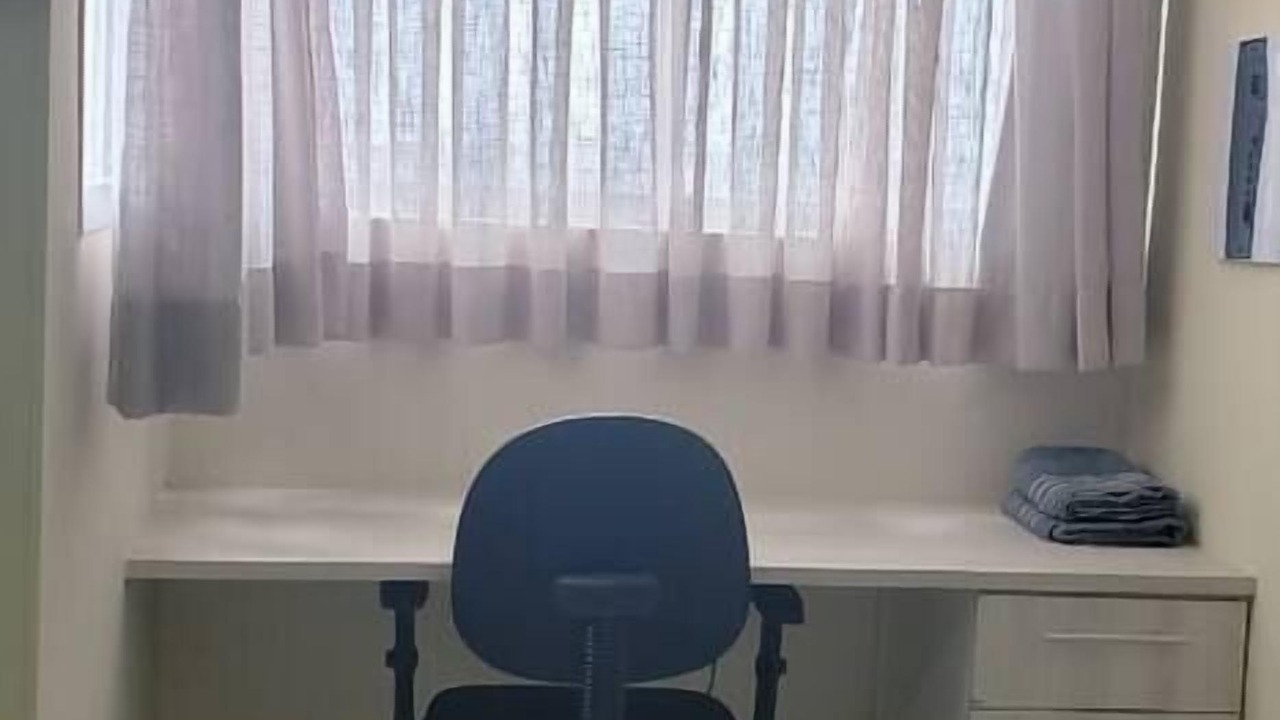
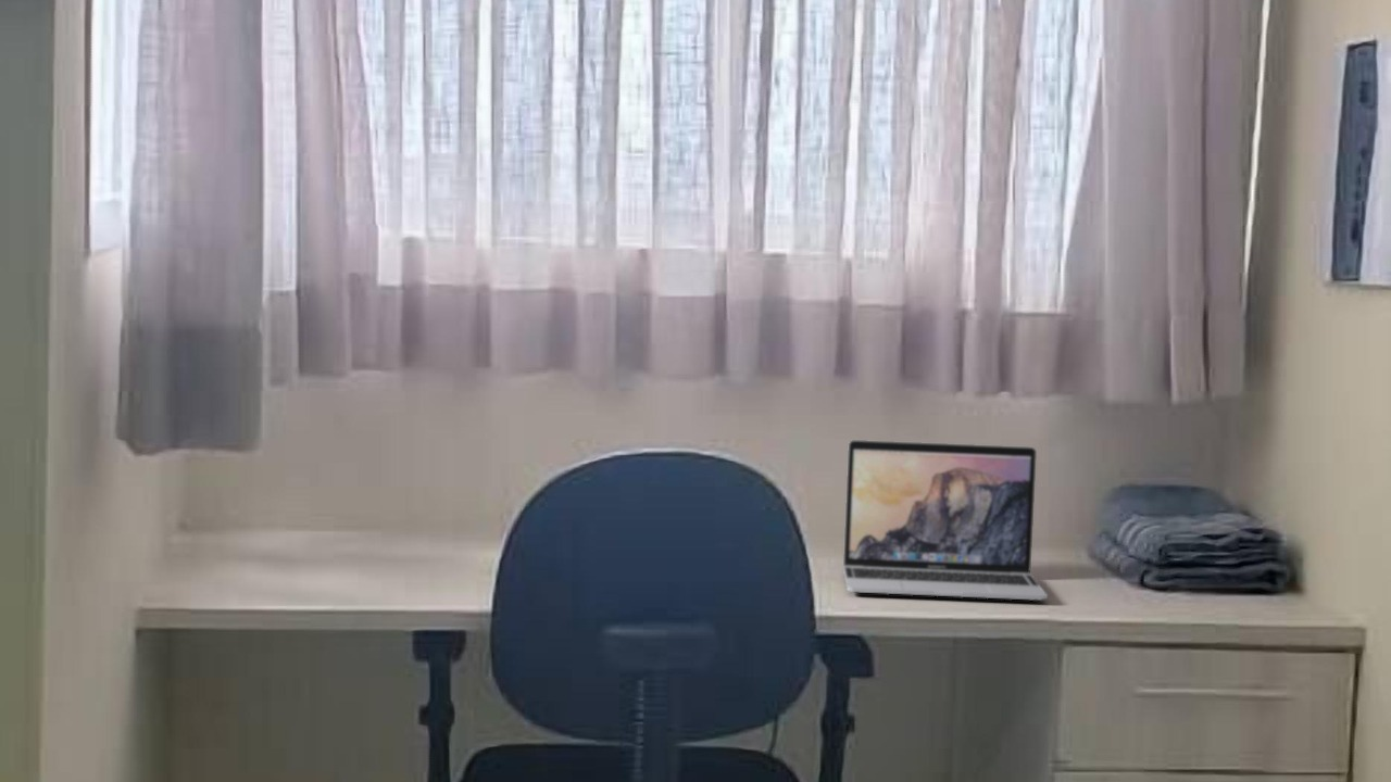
+ laptop [842,439,1049,602]
